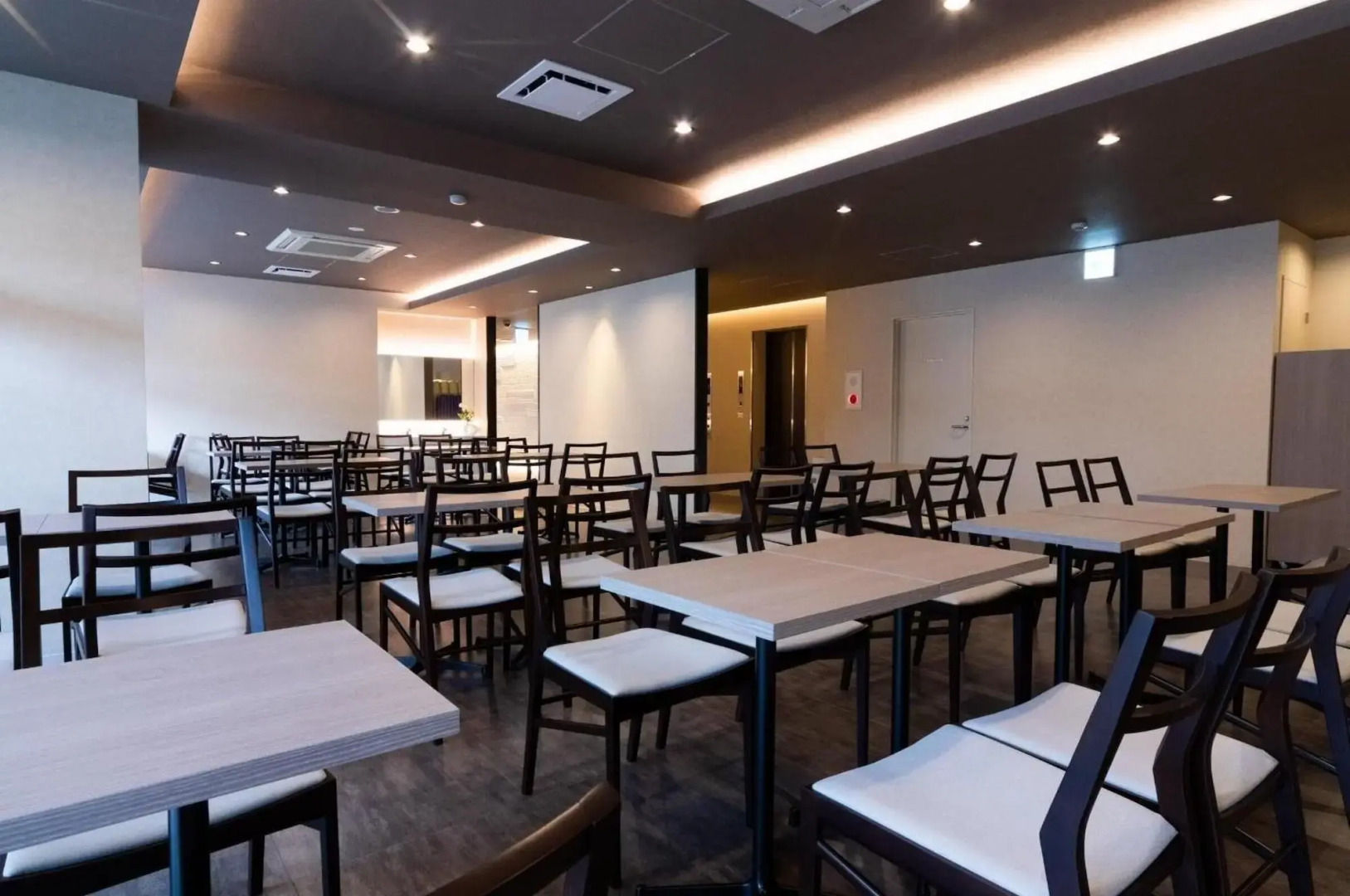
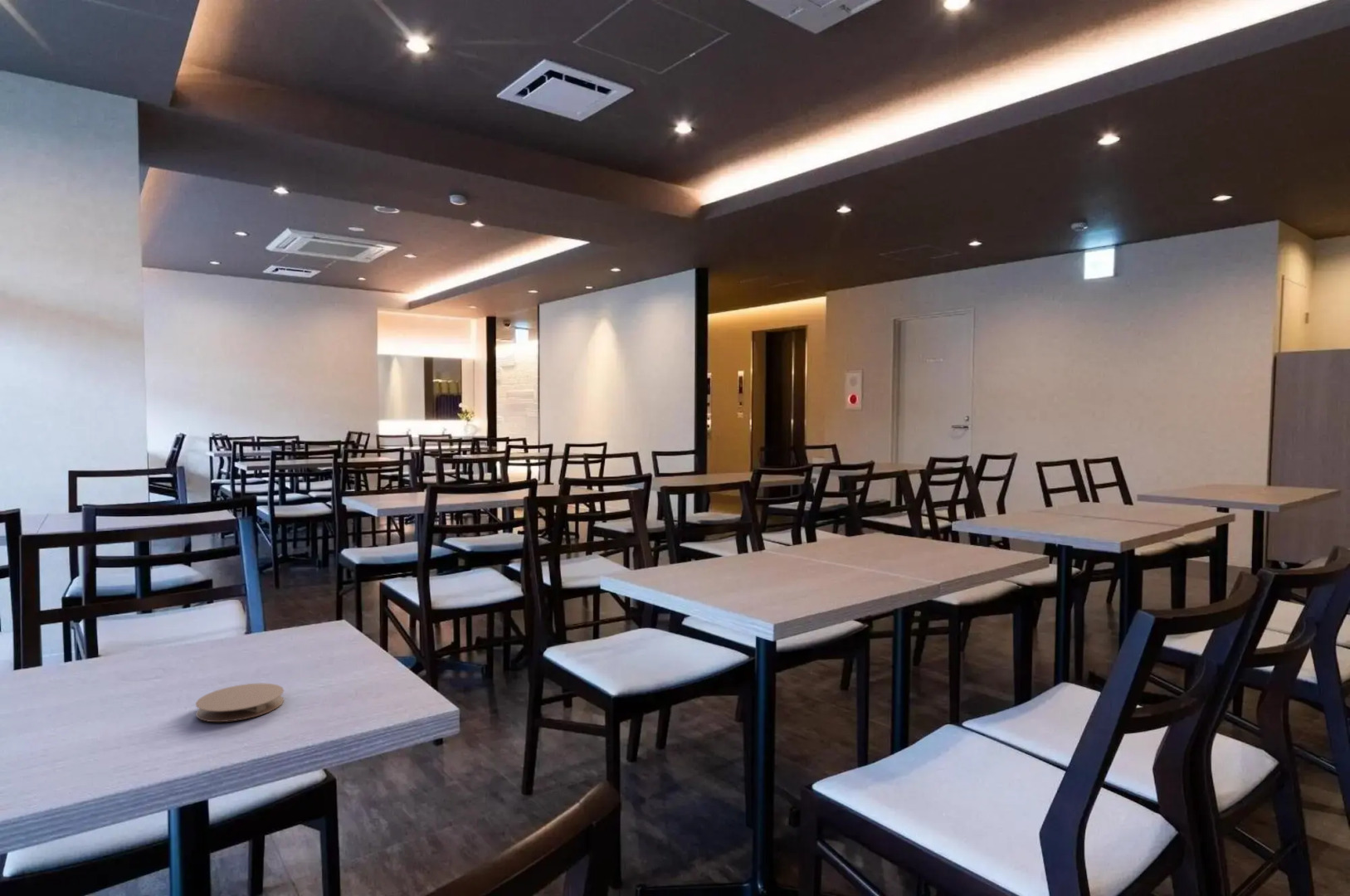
+ coaster [195,683,285,723]
